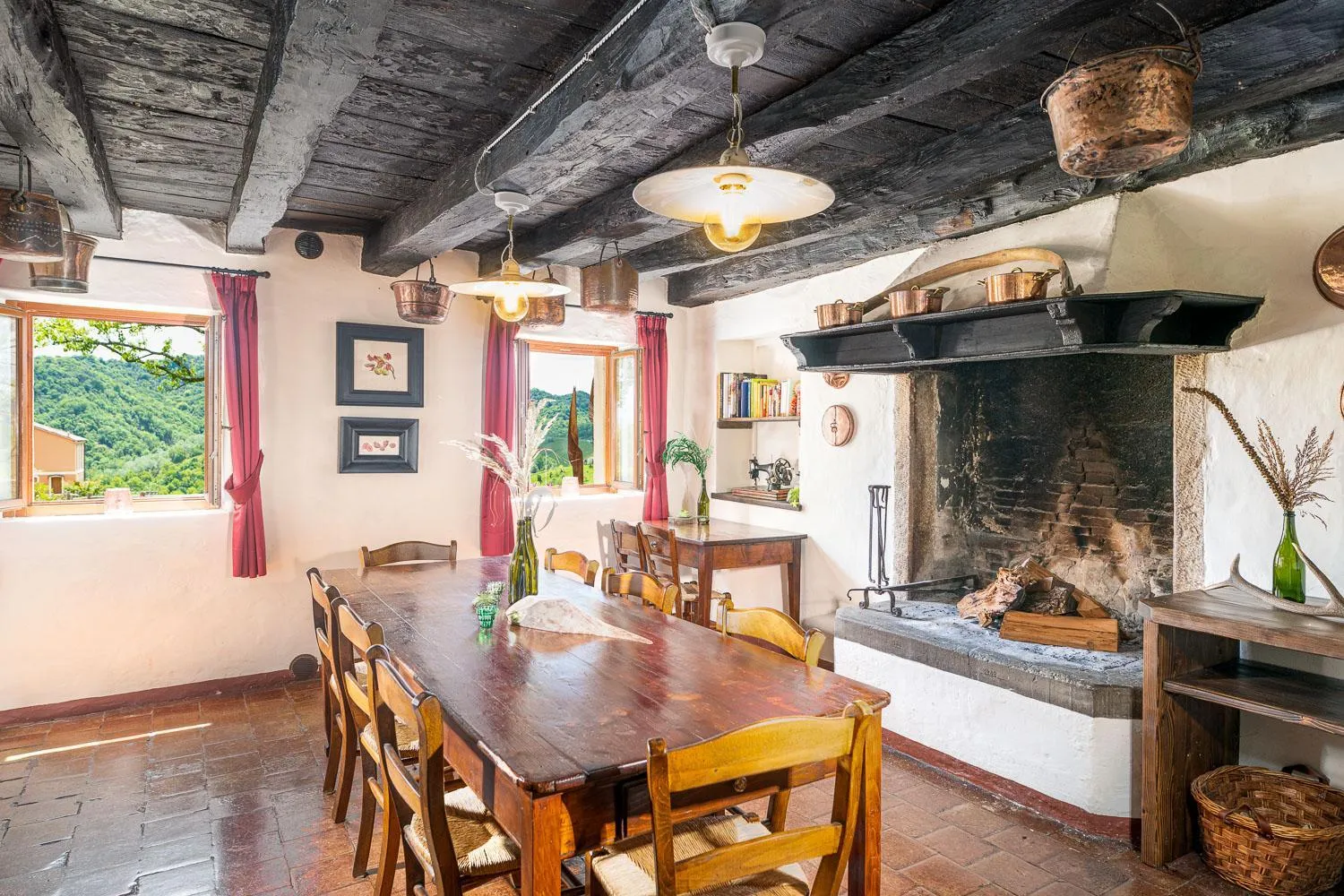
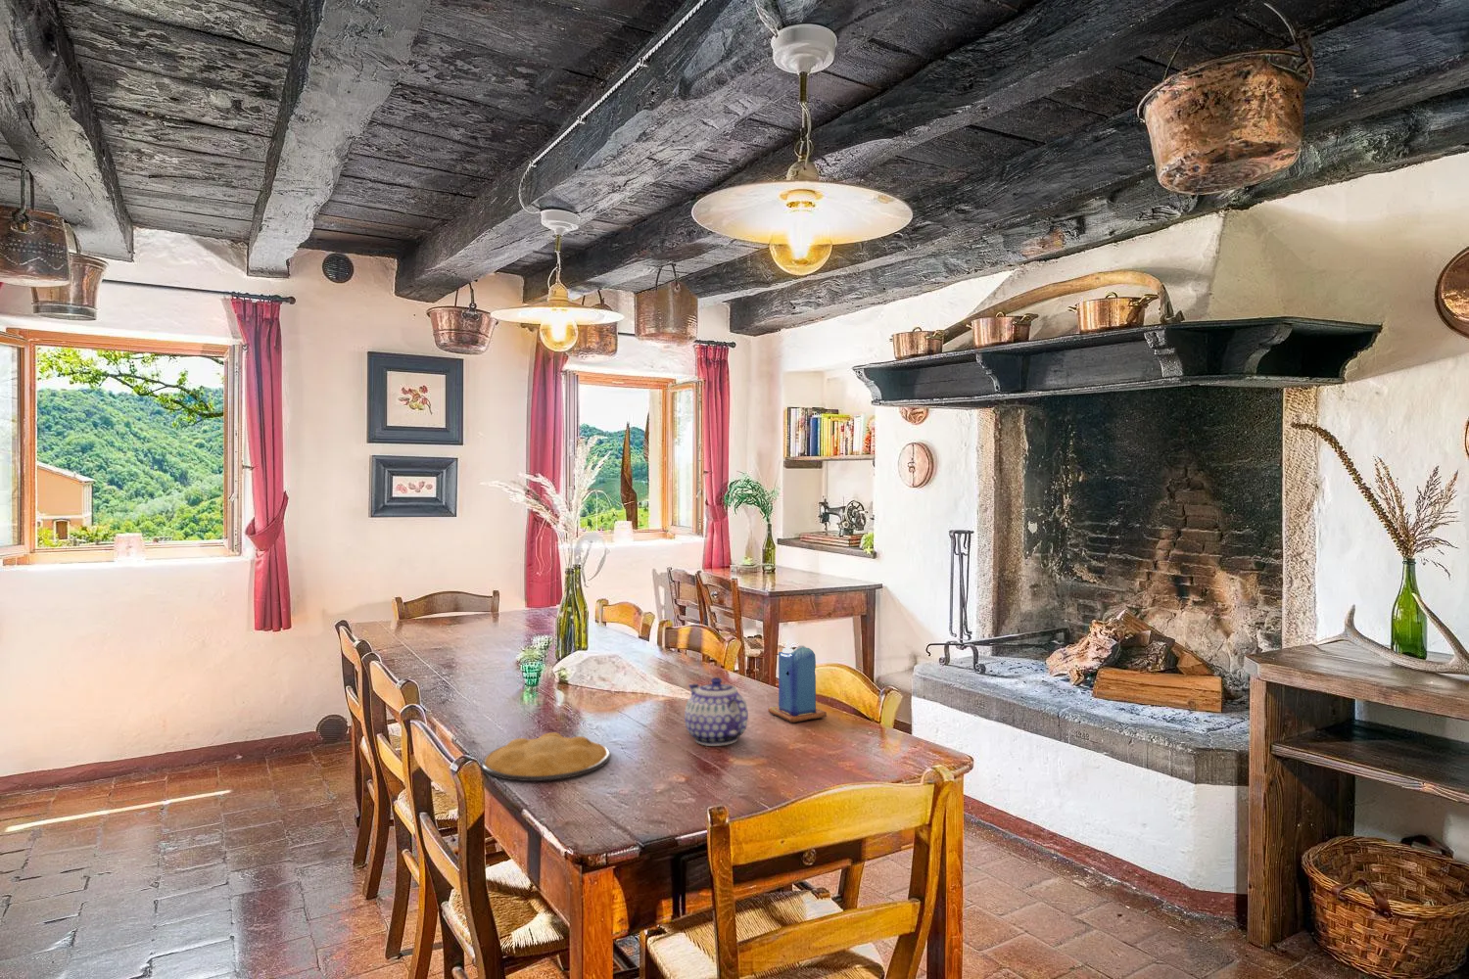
+ plate [481,731,612,782]
+ teapot [683,676,749,747]
+ candle [767,638,827,723]
